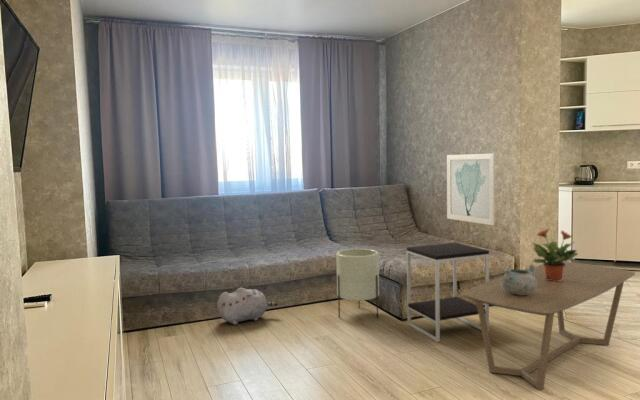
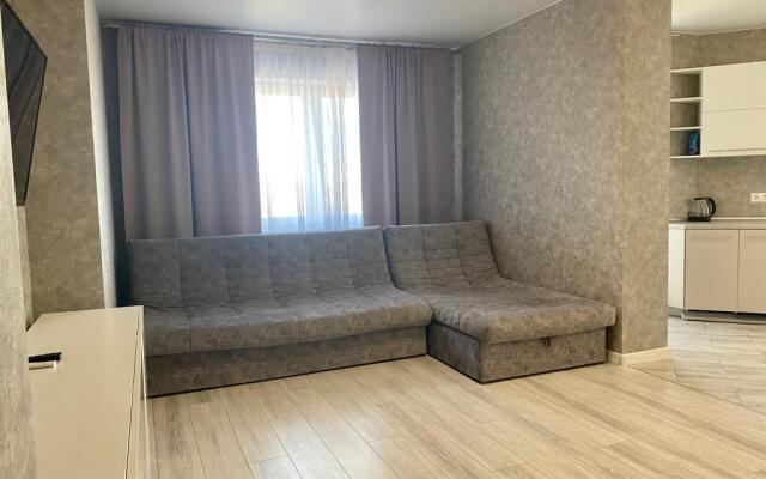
- coffee table [460,261,636,391]
- decorative bowl [501,263,537,295]
- plush toy [216,287,279,326]
- side table [406,242,490,343]
- planter [335,248,380,319]
- potted plant [531,228,579,281]
- wall art [446,152,496,226]
